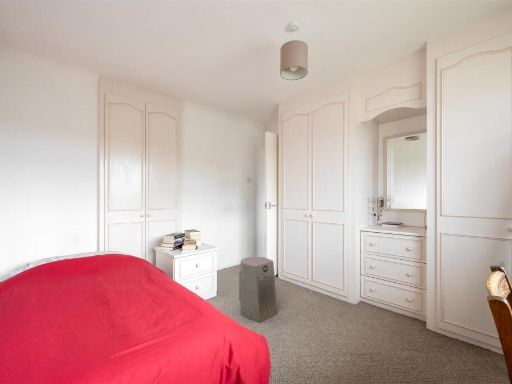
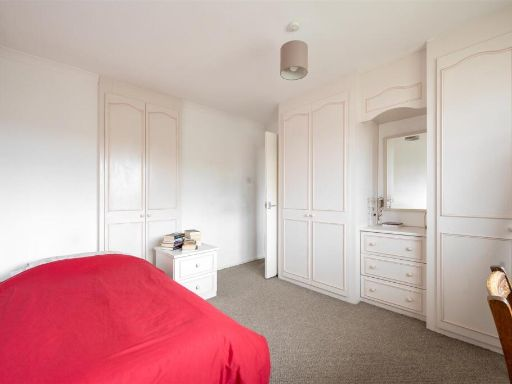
- fan [238,256,278,323]
